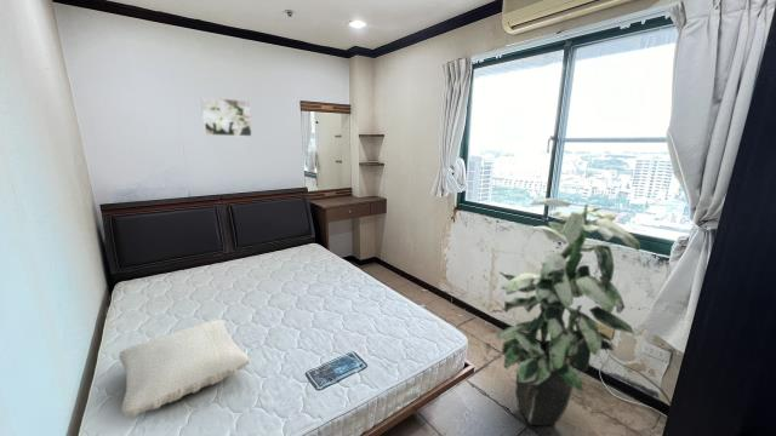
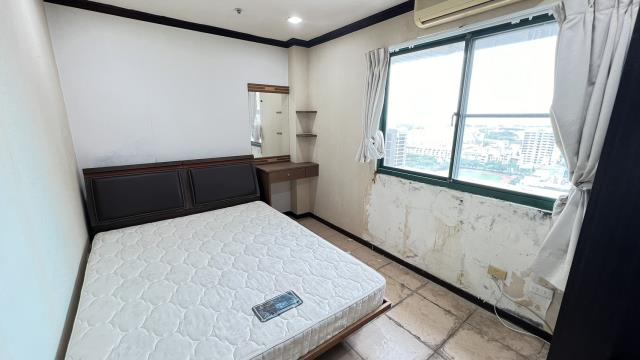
- indoor plant [495,197,641,426]
- pillow [118,319,251,418]
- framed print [200,96,253,138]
